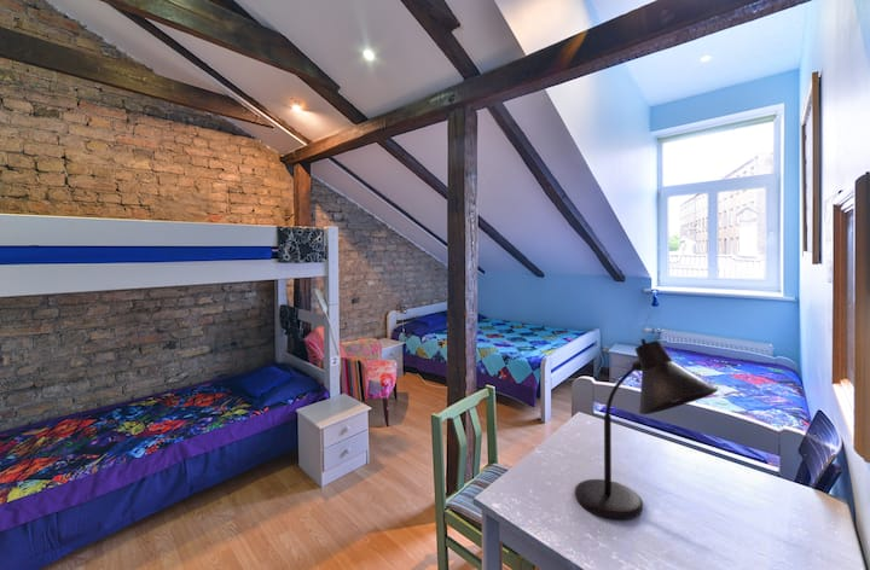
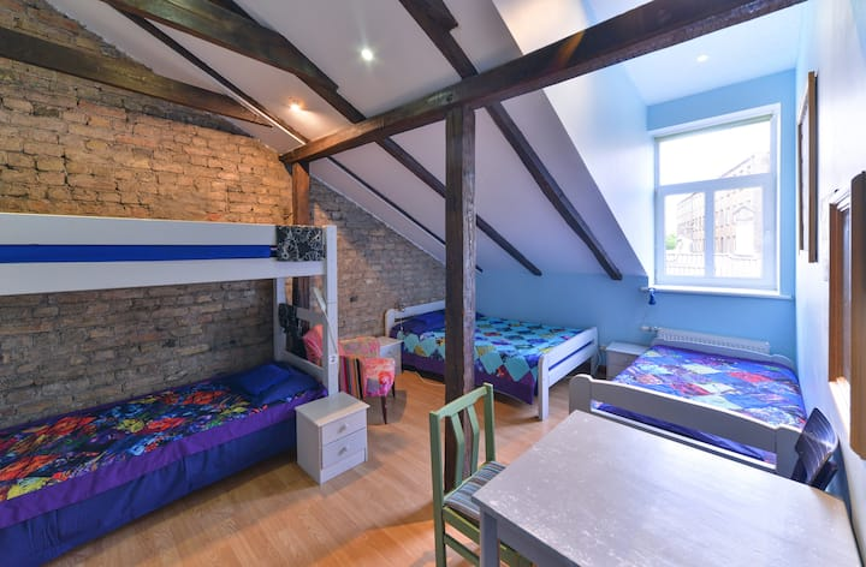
- desk lamp [574,338,719,520]
